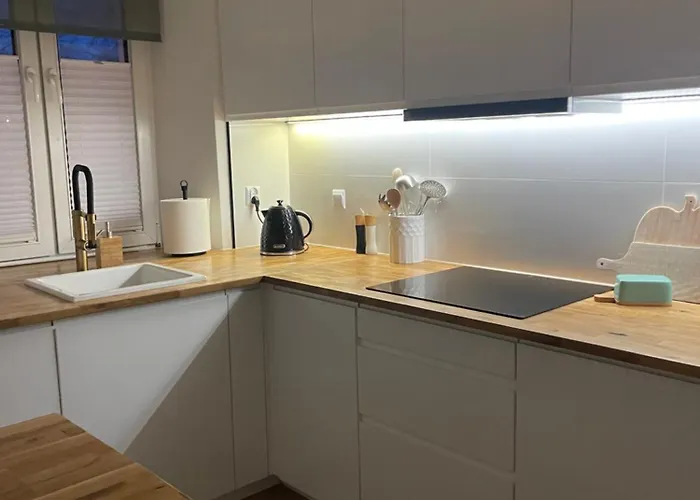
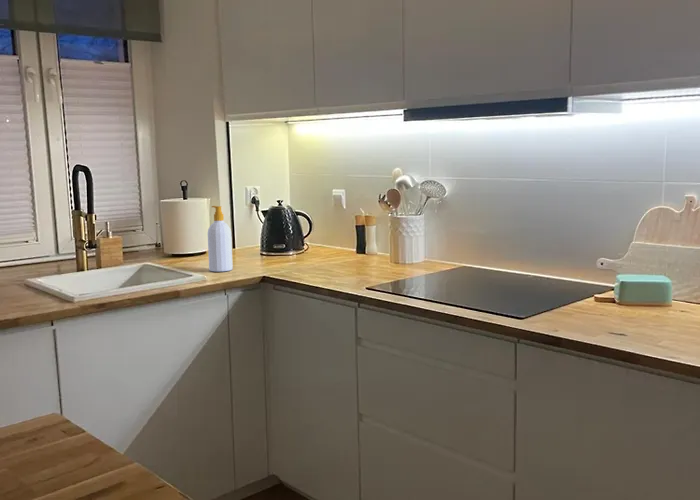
+ soap bottle [207,205,234,273]
